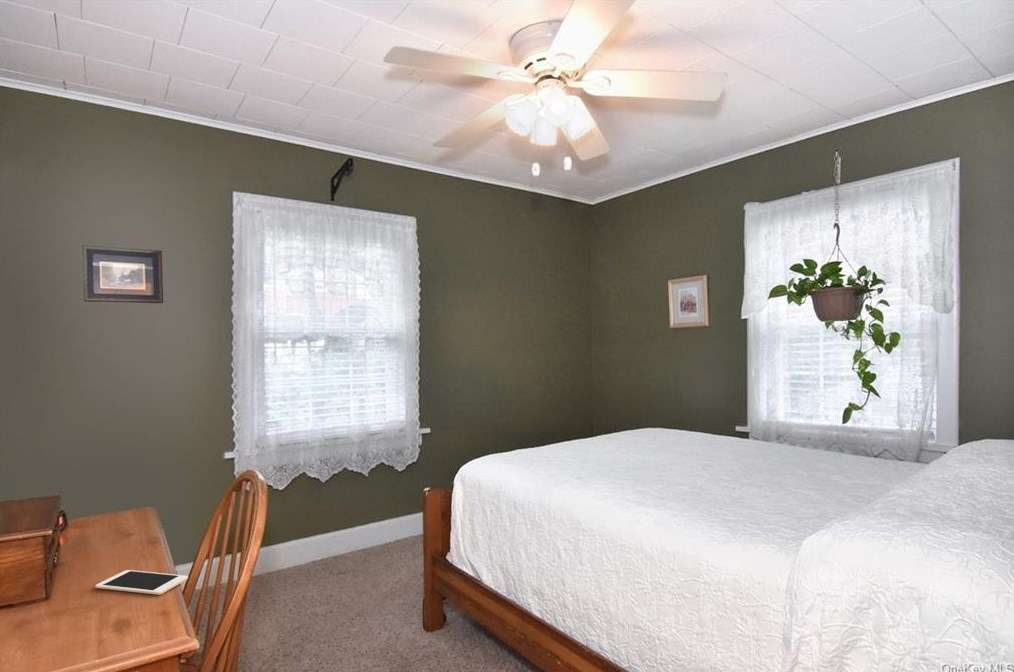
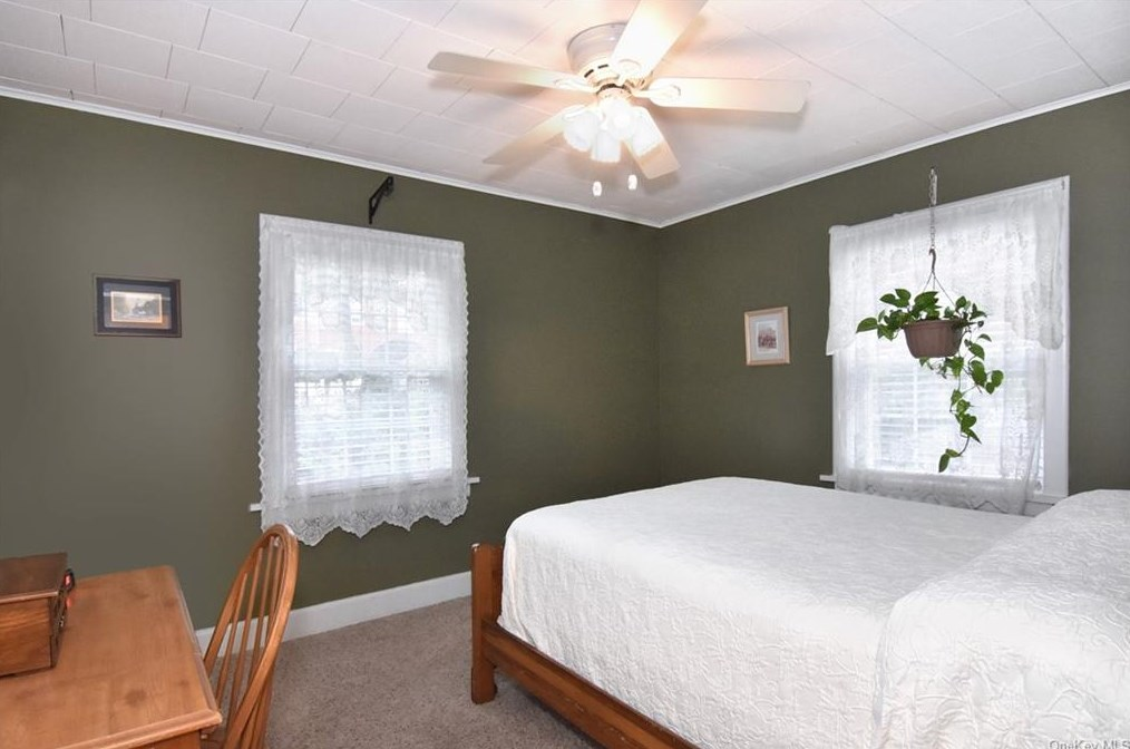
- cell phone [95,569,189,596]
